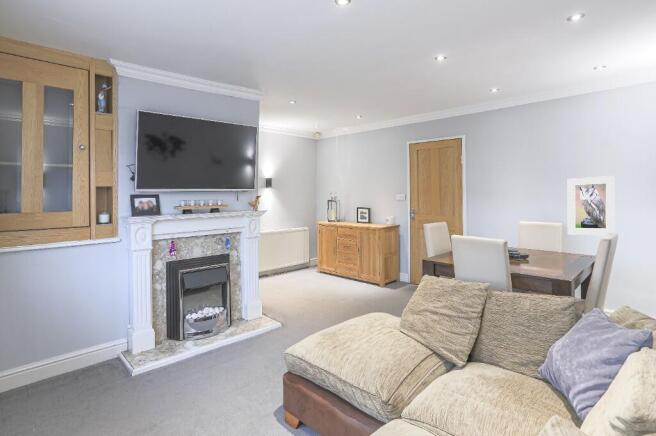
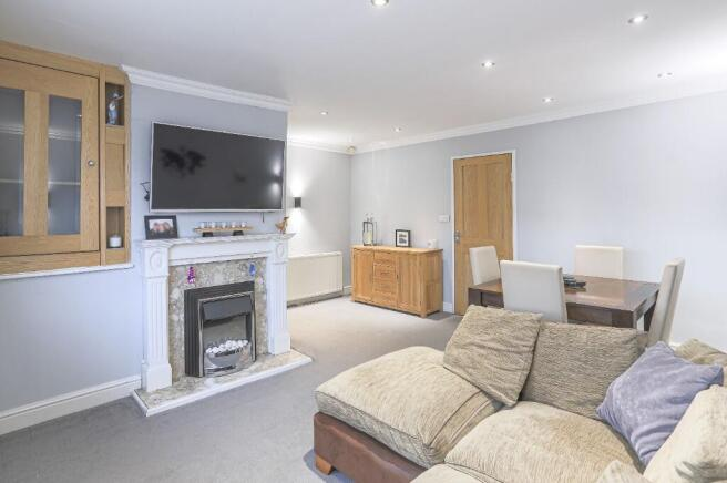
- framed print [567,175,616,236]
